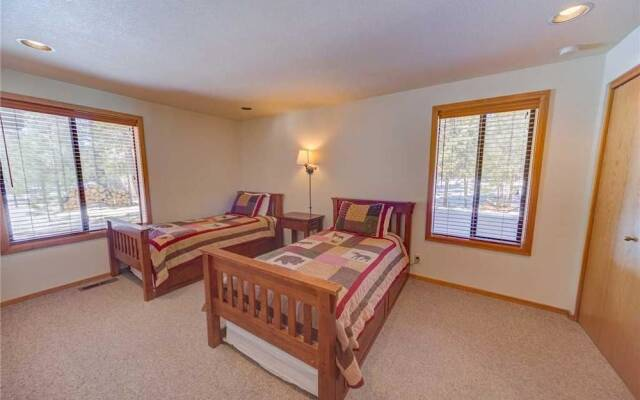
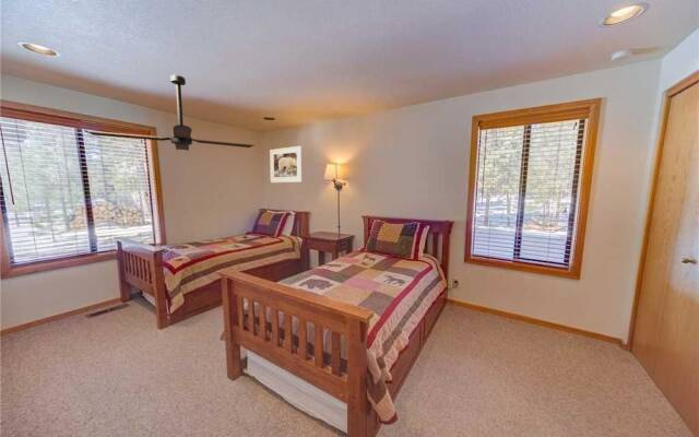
+ ceiling fan [83,74,256,152]
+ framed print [269,145,304,184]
